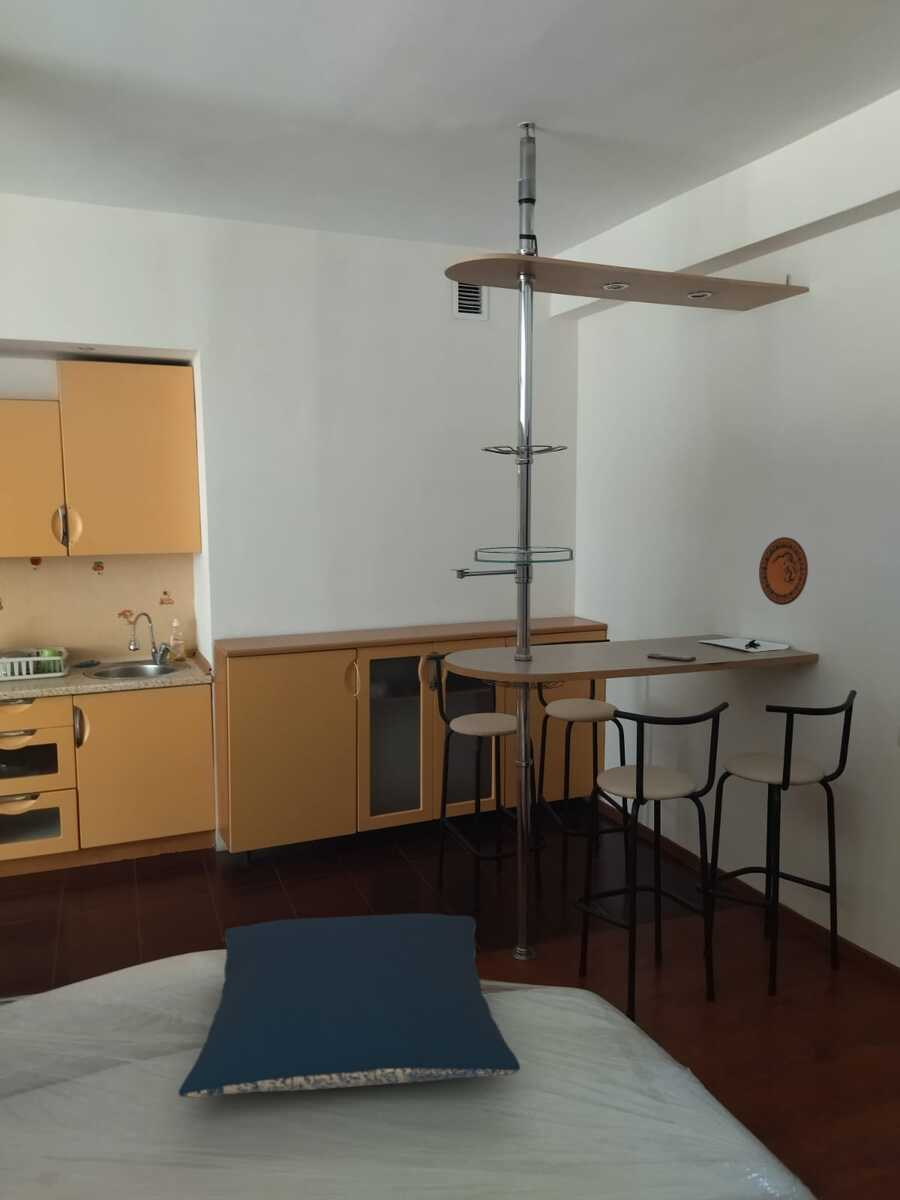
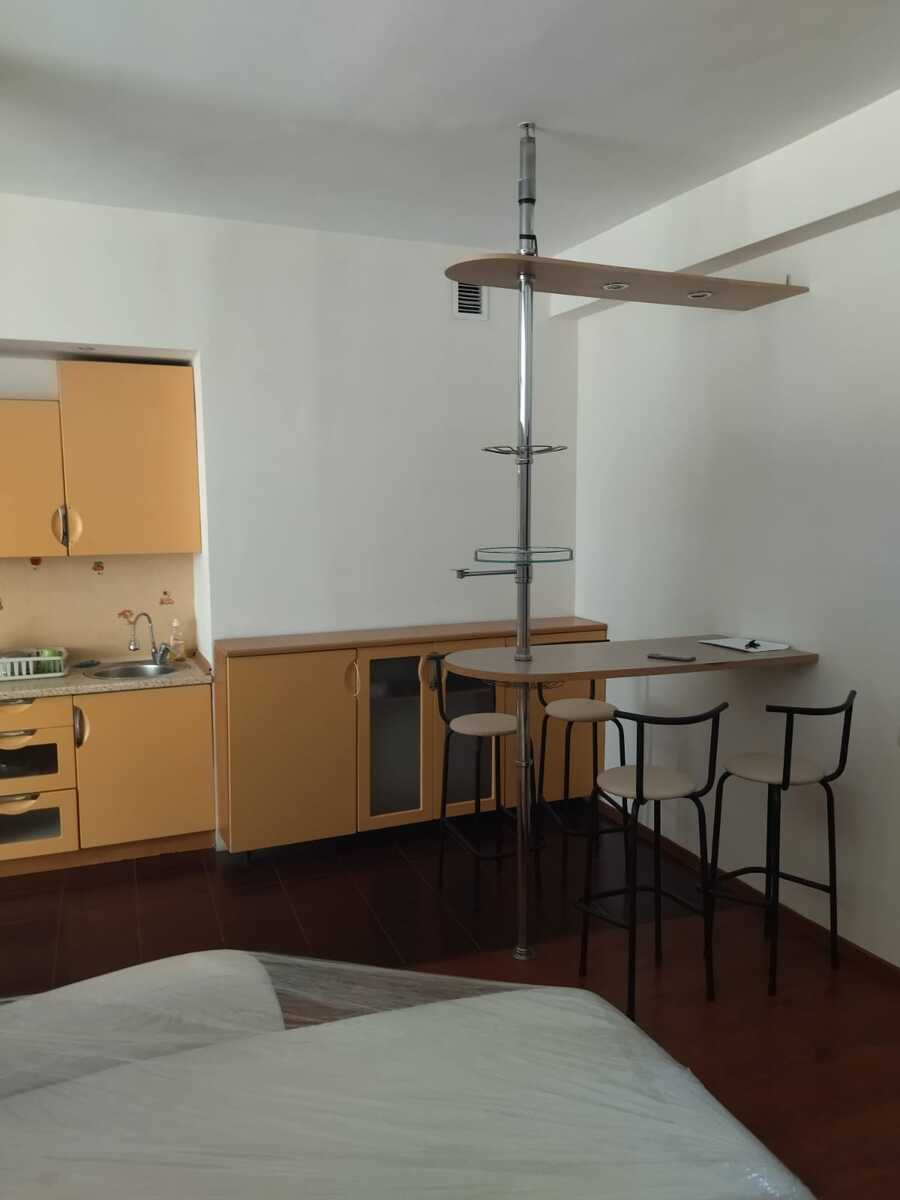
- decorative plate [758,536,809,606]
- pillow [177,913,521,1099]
